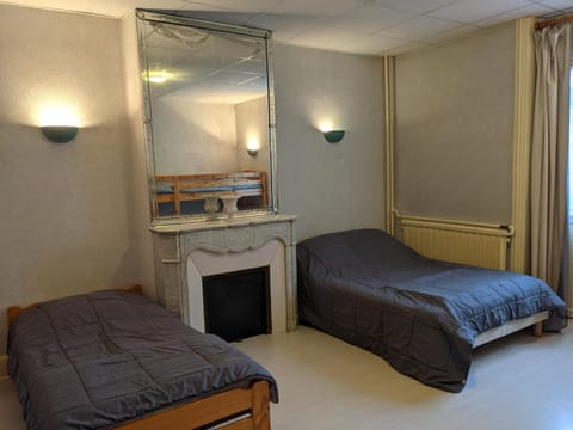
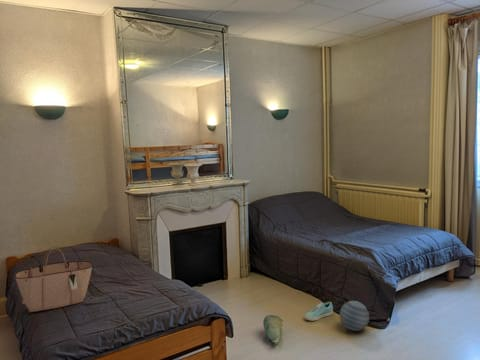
+ sneaker [304,301,334,322]
+ decorative ball [339,300,370,332]
+ plush toy [262,314,284,345]
+ tote bag [14,245,94,313]
